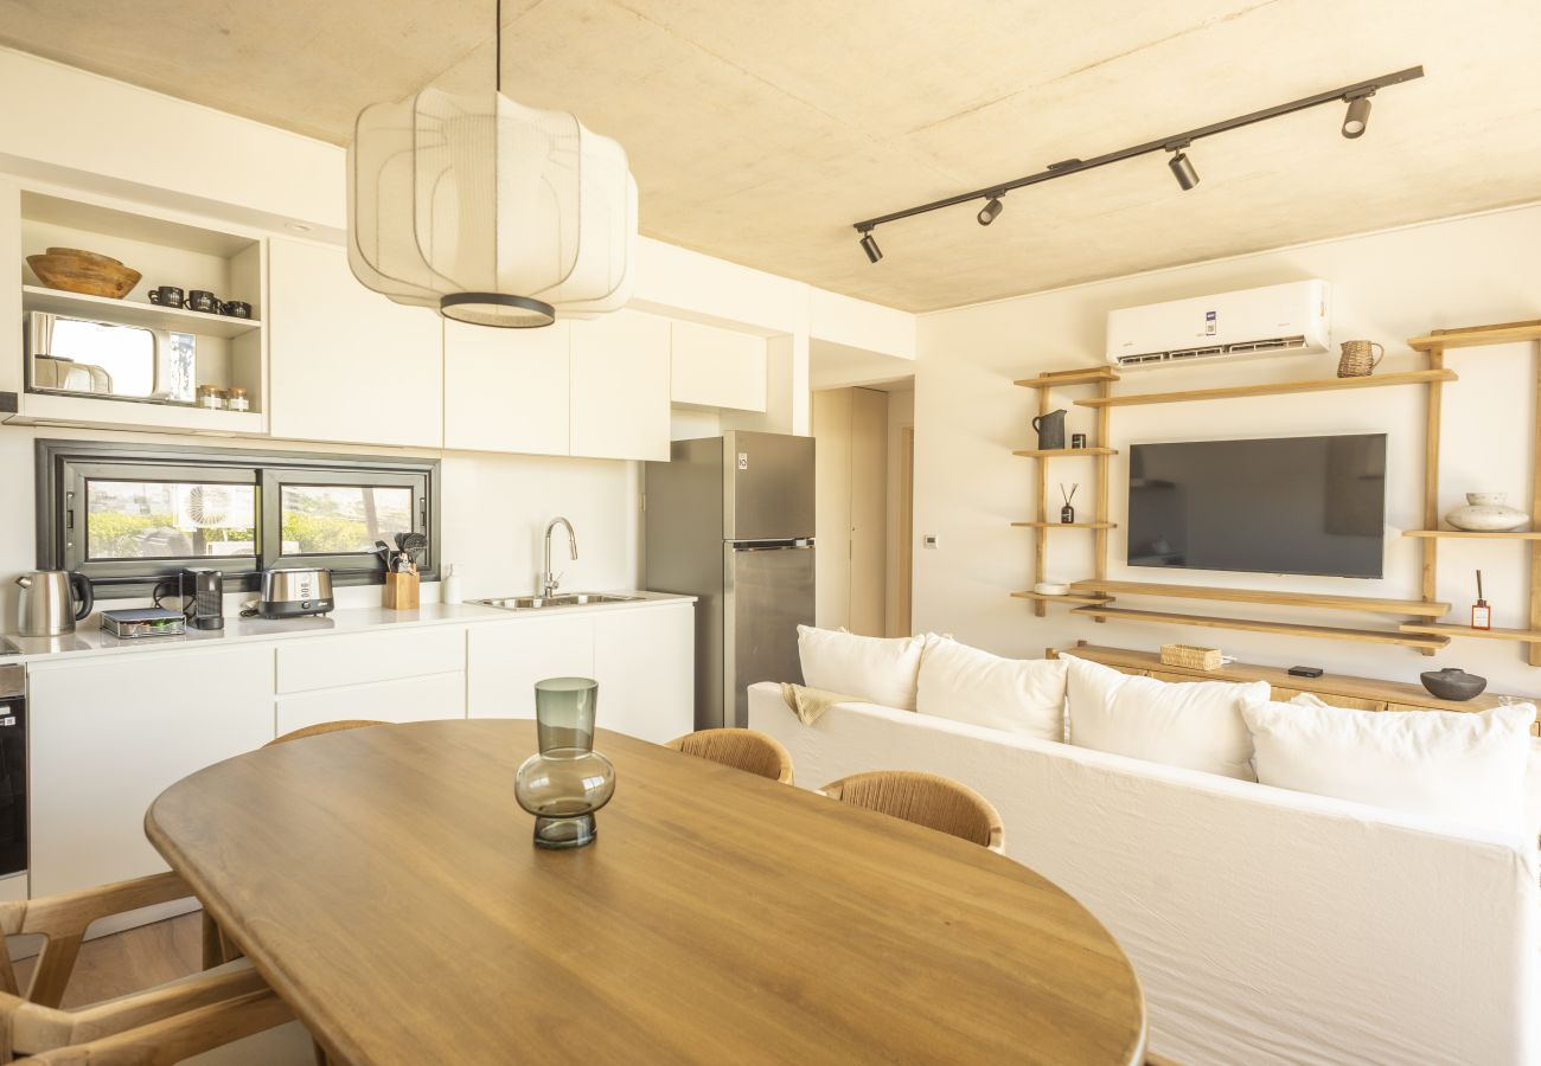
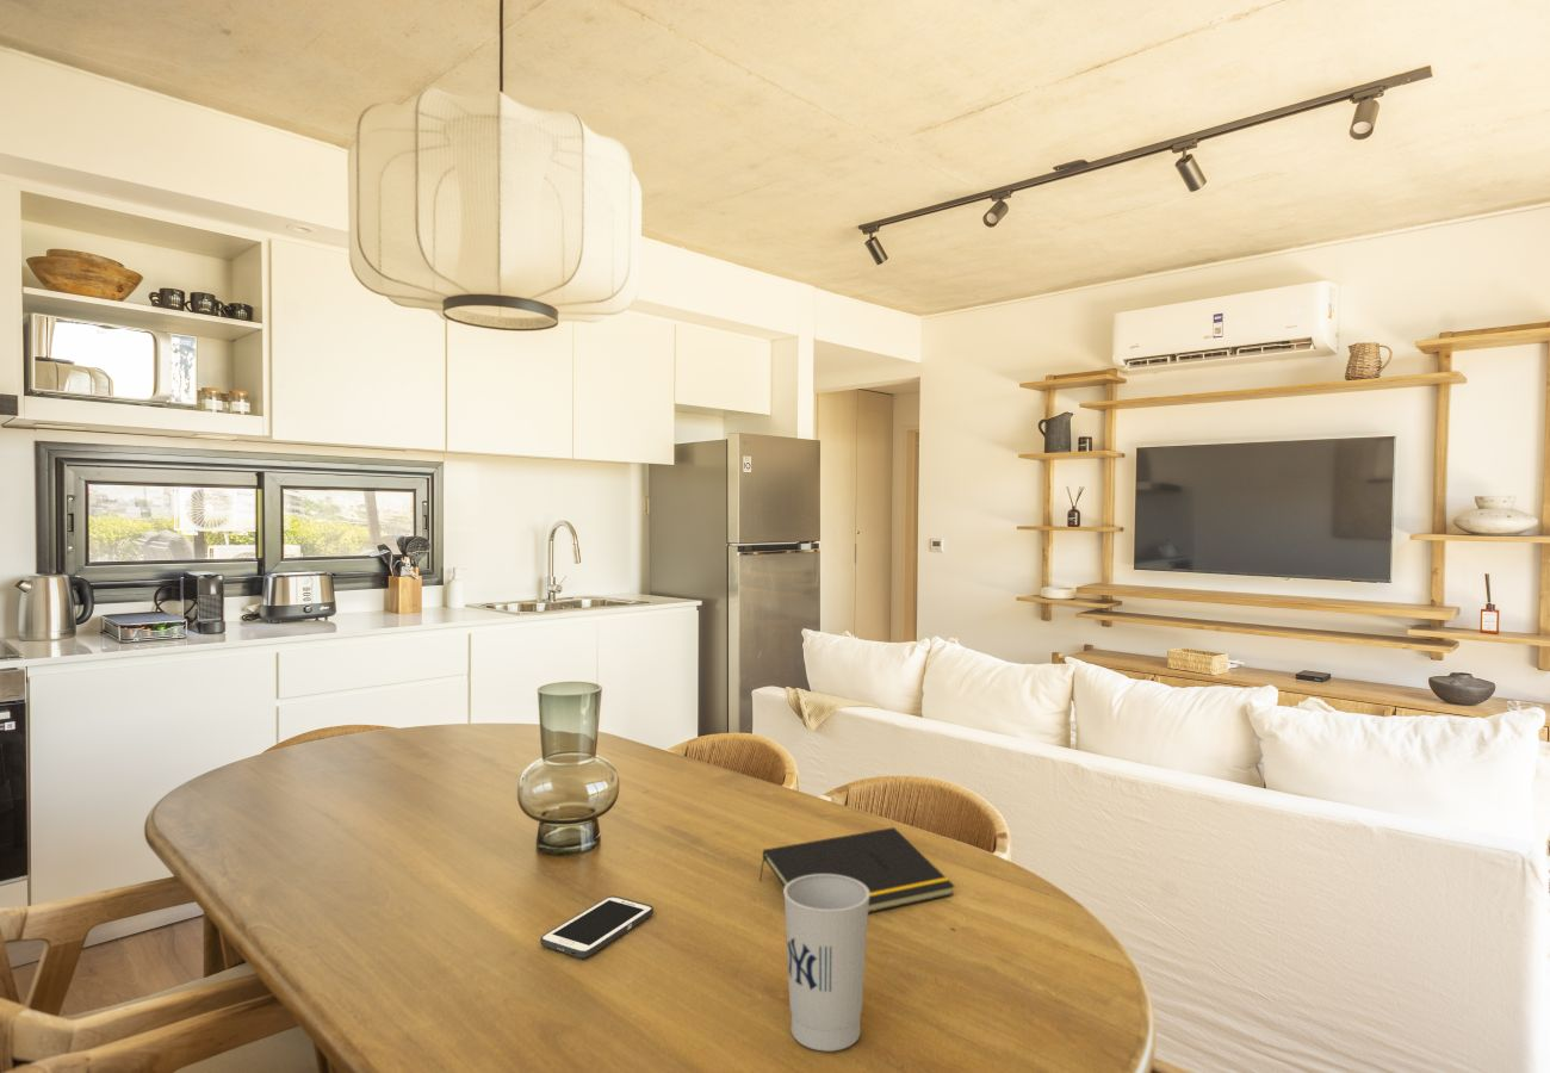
+ cell phone [539,895,655,960]
+ cup [782,874,870,1053]
+ notepad [758,826,956,914]
